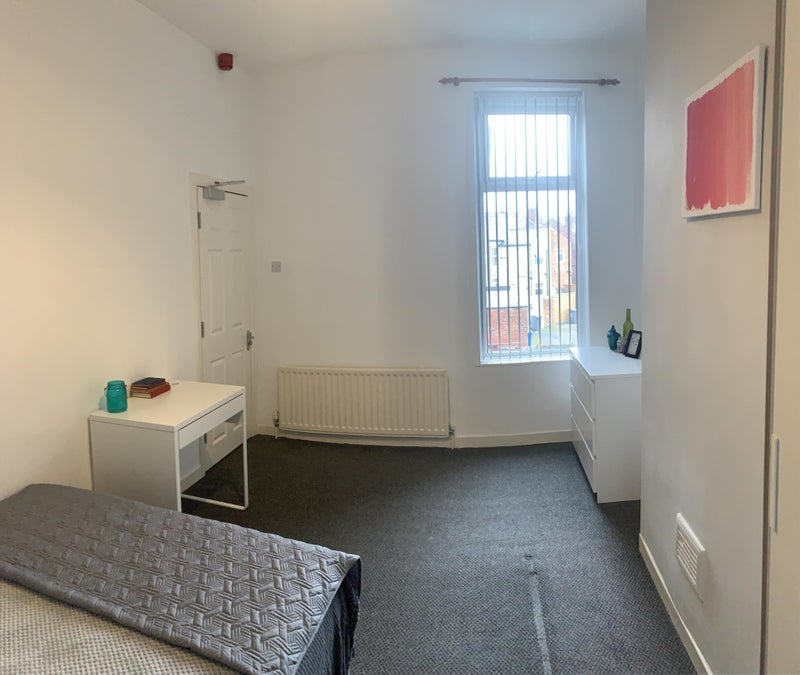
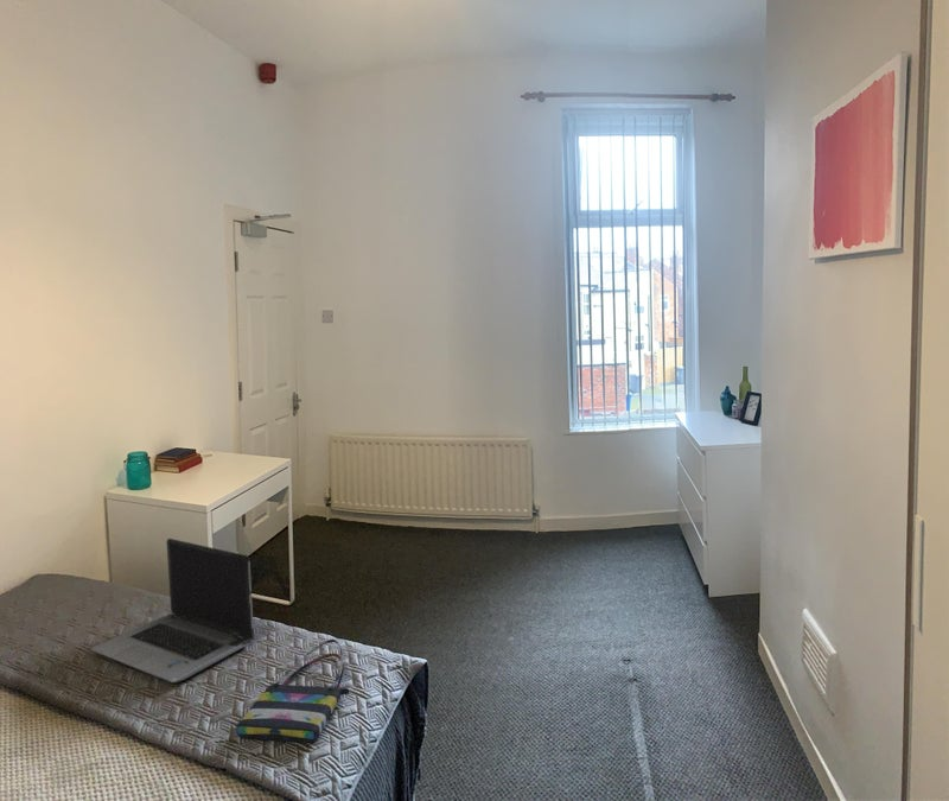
+ tote bag [235,638,350,744]
+ laptop computer [90,538,255,684]
